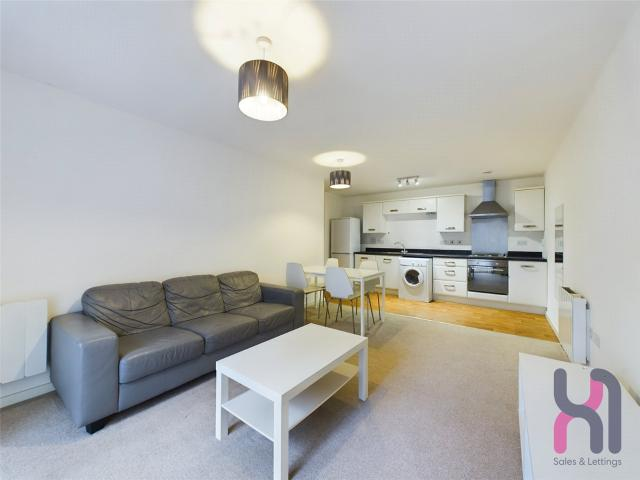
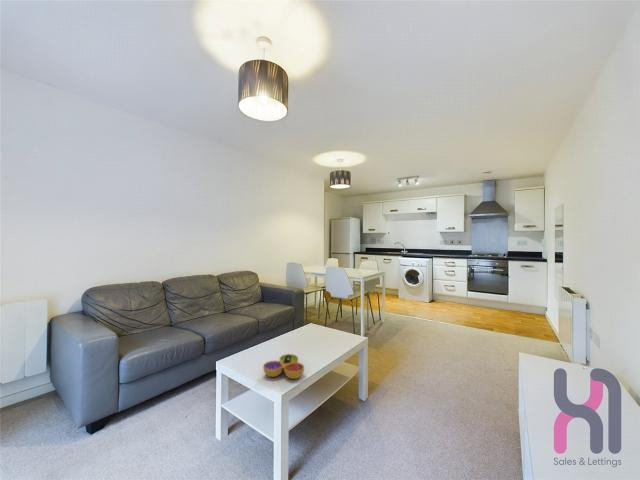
+ decorative bowl [262,353,305,380]
